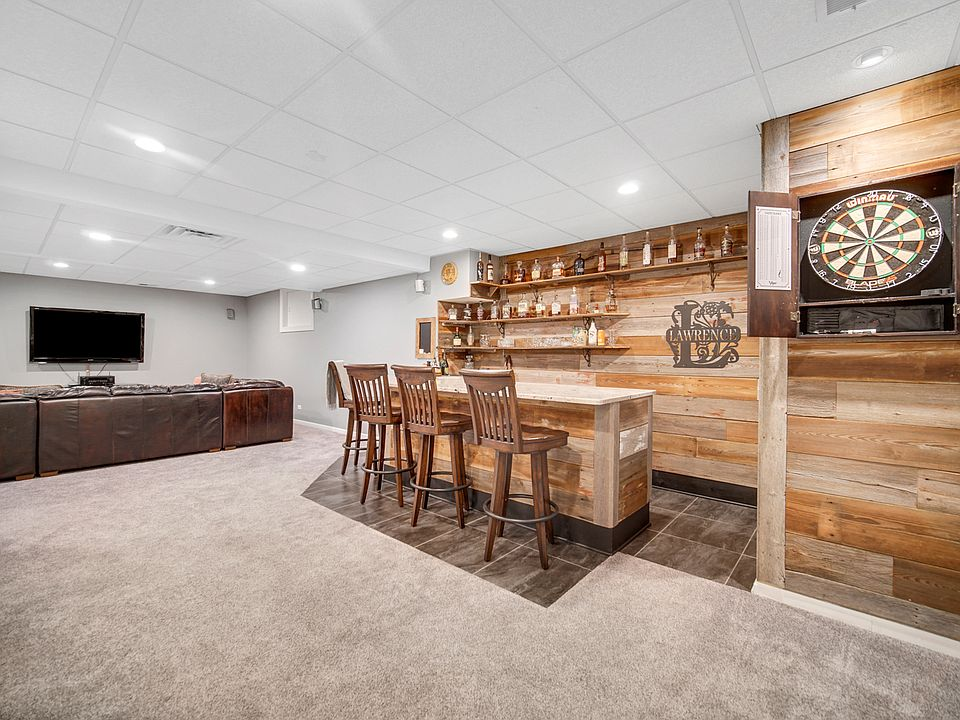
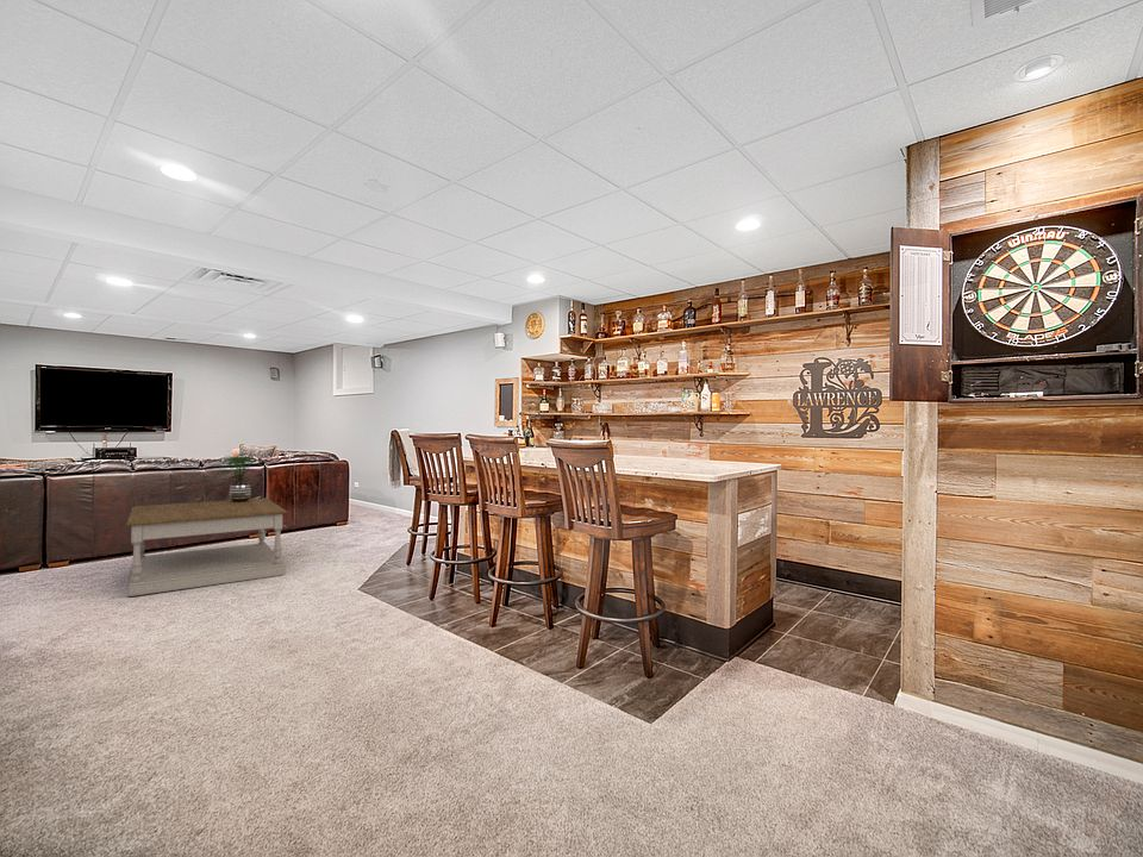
+ coffee table [125,496,288,598]
+ potted plant [217,450,258,502]
